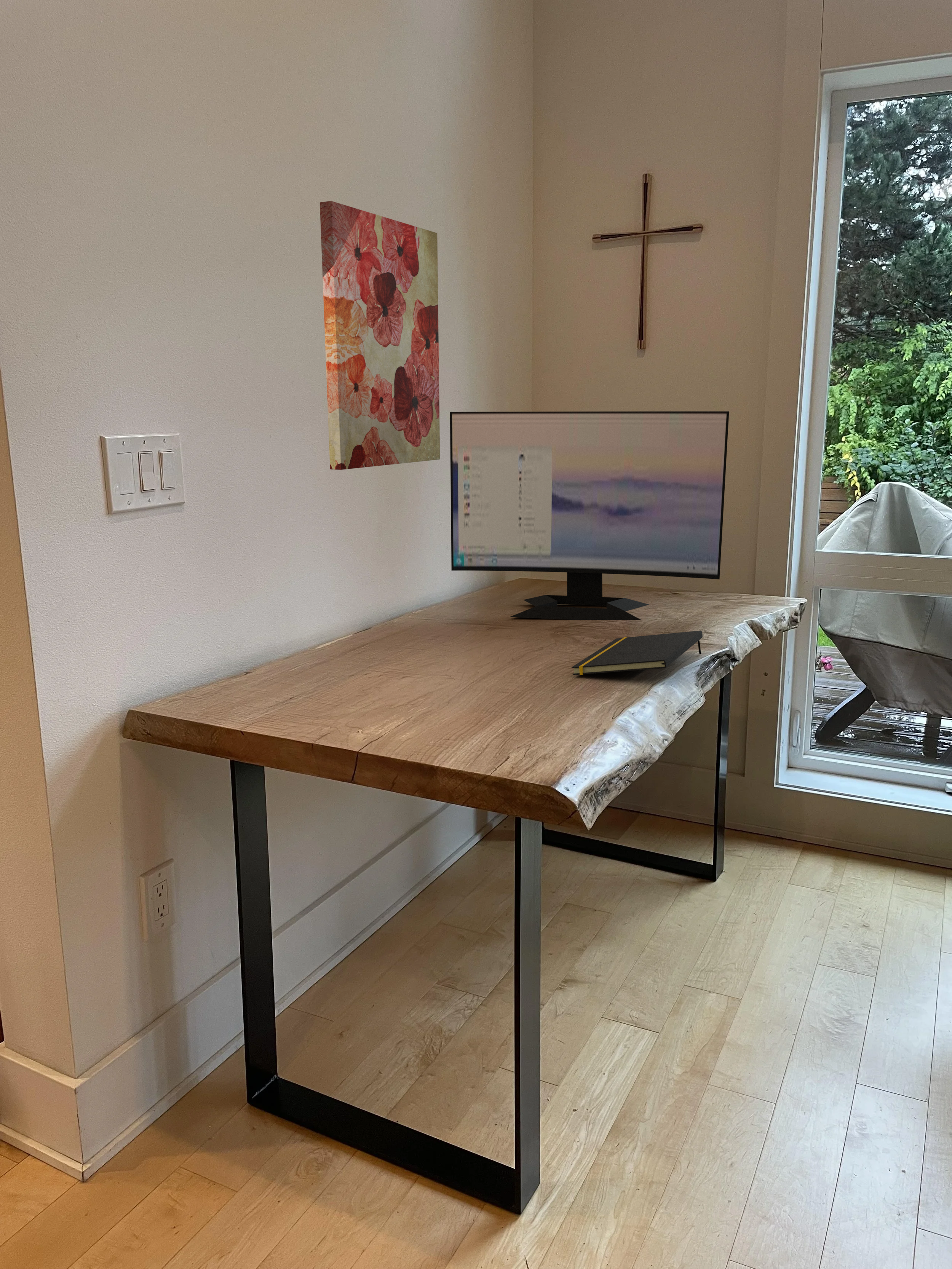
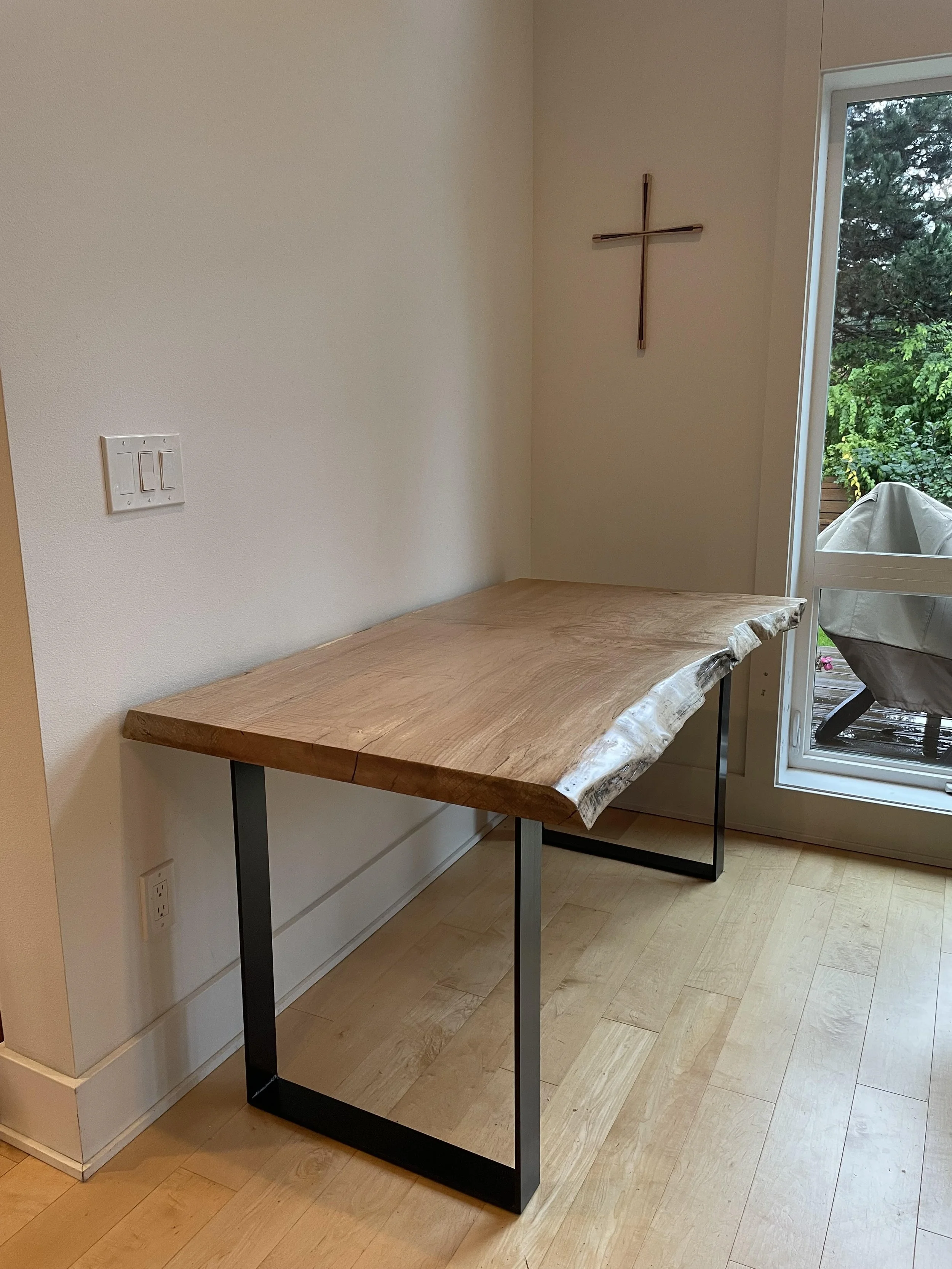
- notepad [571,630,703,675]
- wall art [319,201,440,470]
- computer monitor [450,411,730,621]
